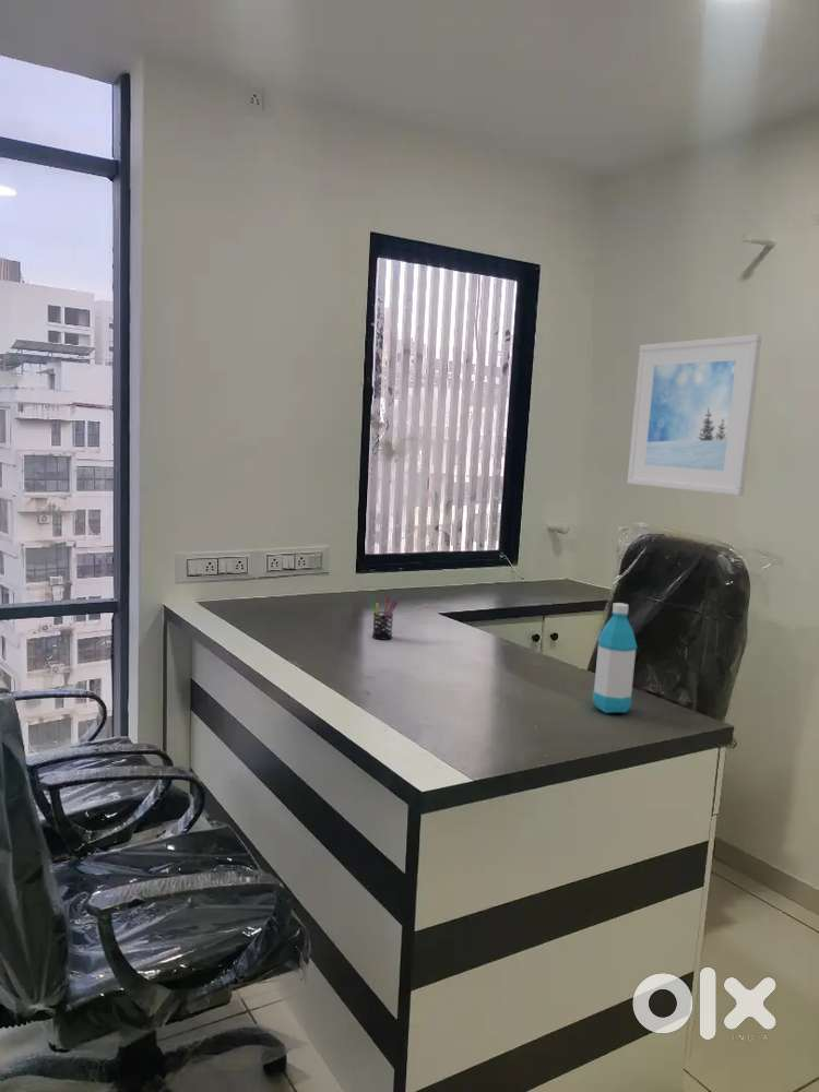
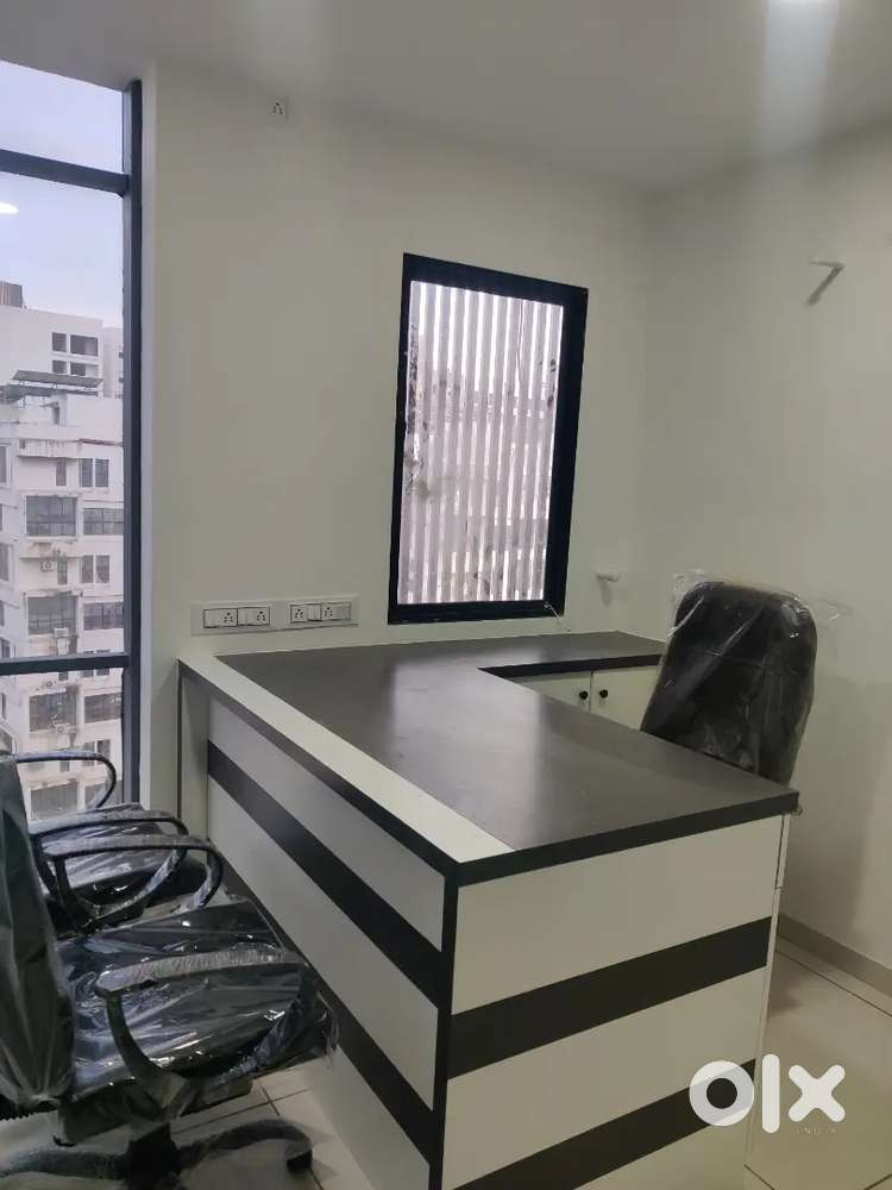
- water bottle [592,602,638,714]
- pen holder [369,594,399,641]
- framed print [626,333,762,497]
